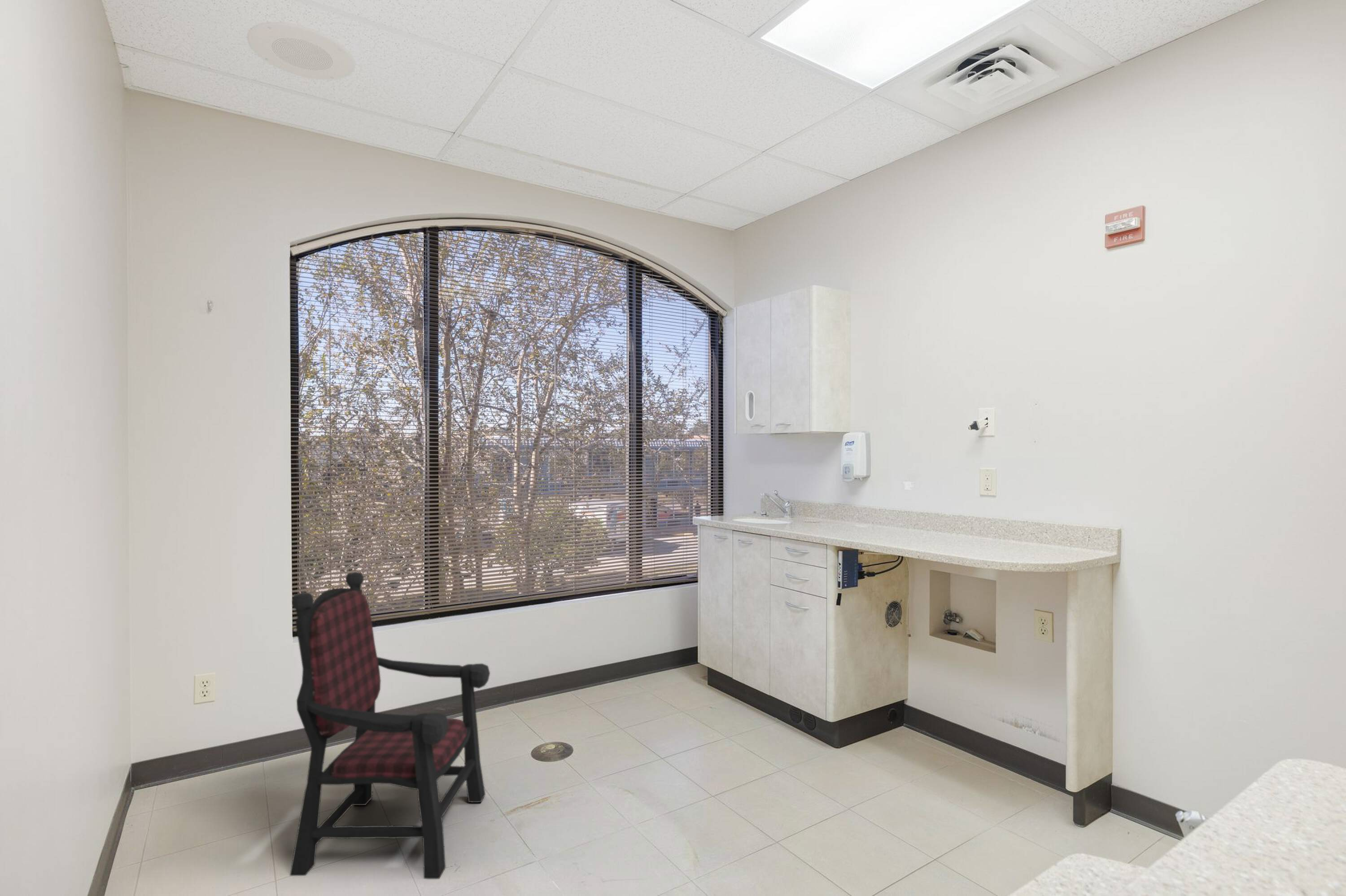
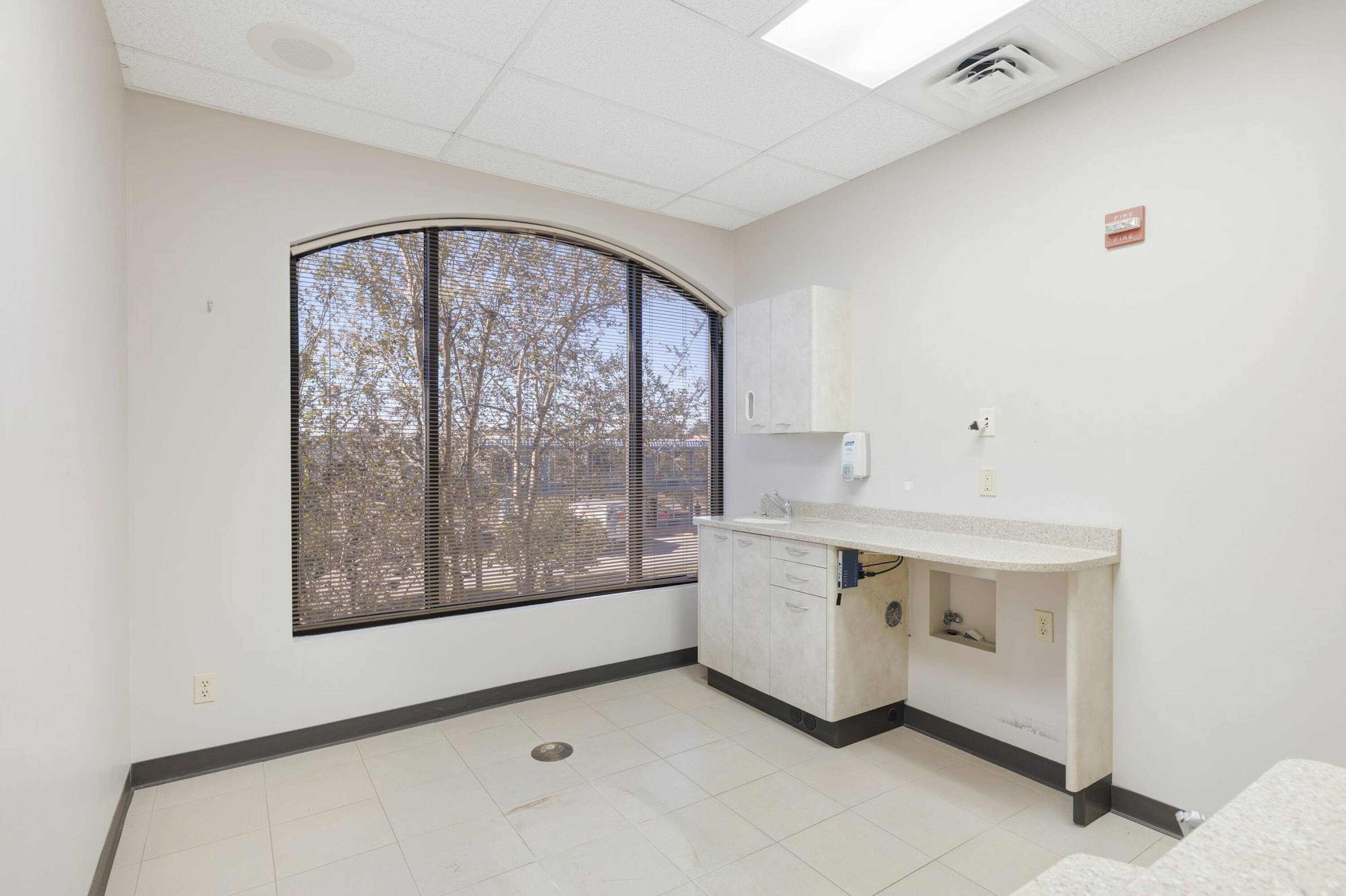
- armchair [289,572,490,879]
